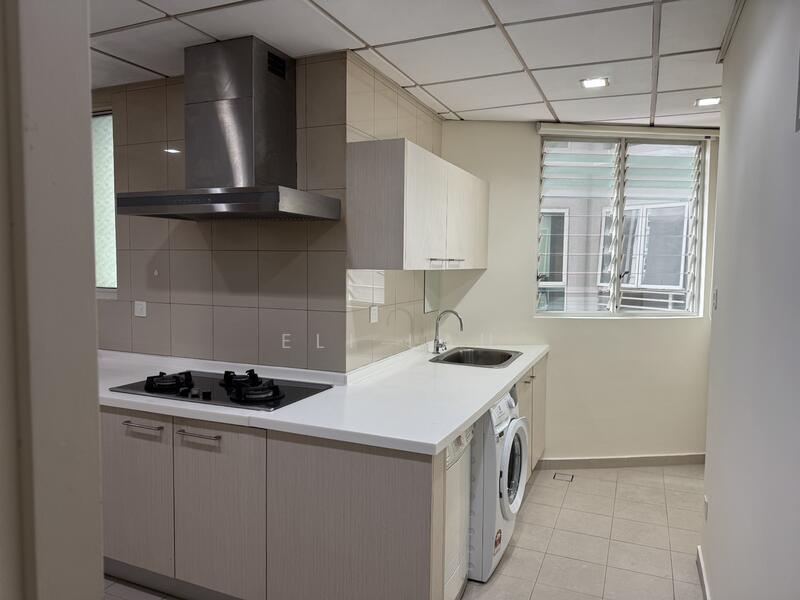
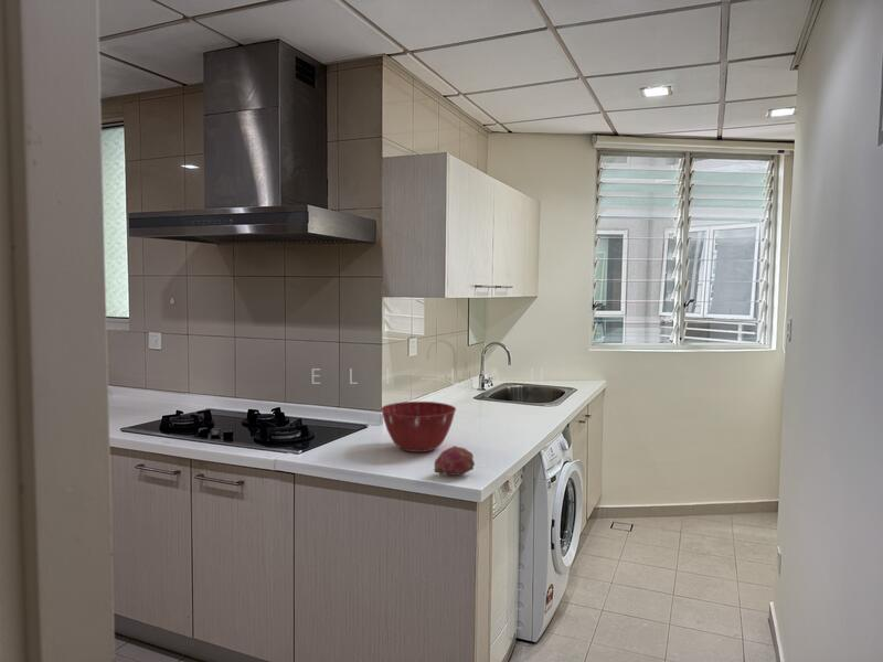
+ mixing bowl [380,401,457,453]
+ fruit [433,445,476,477]
